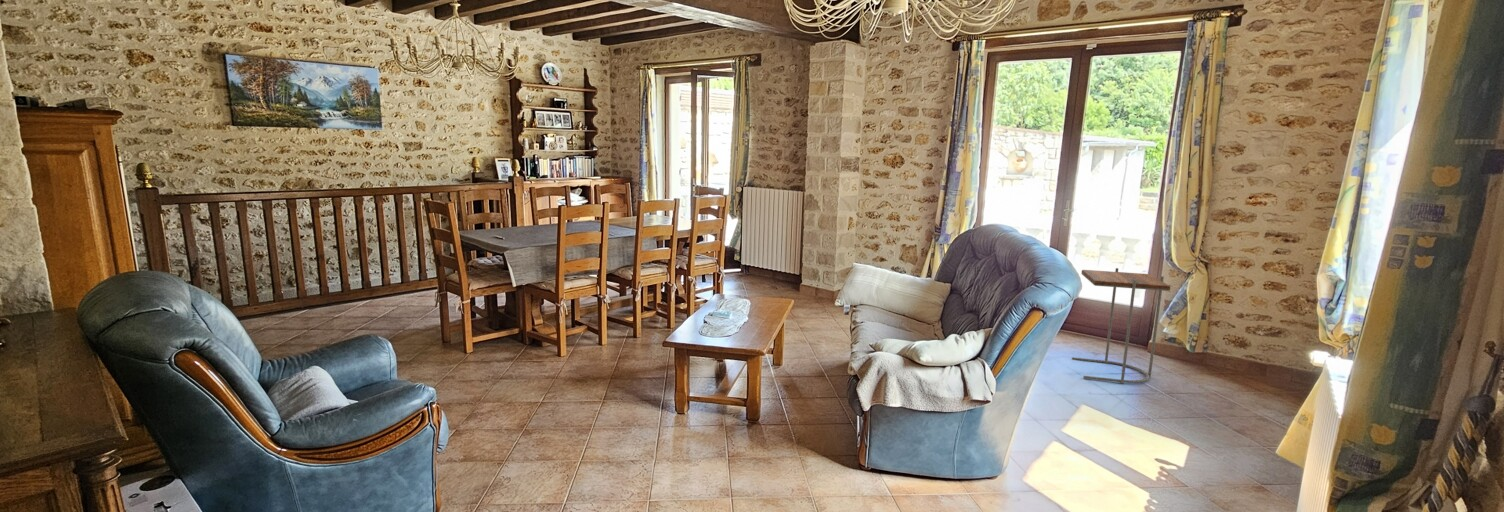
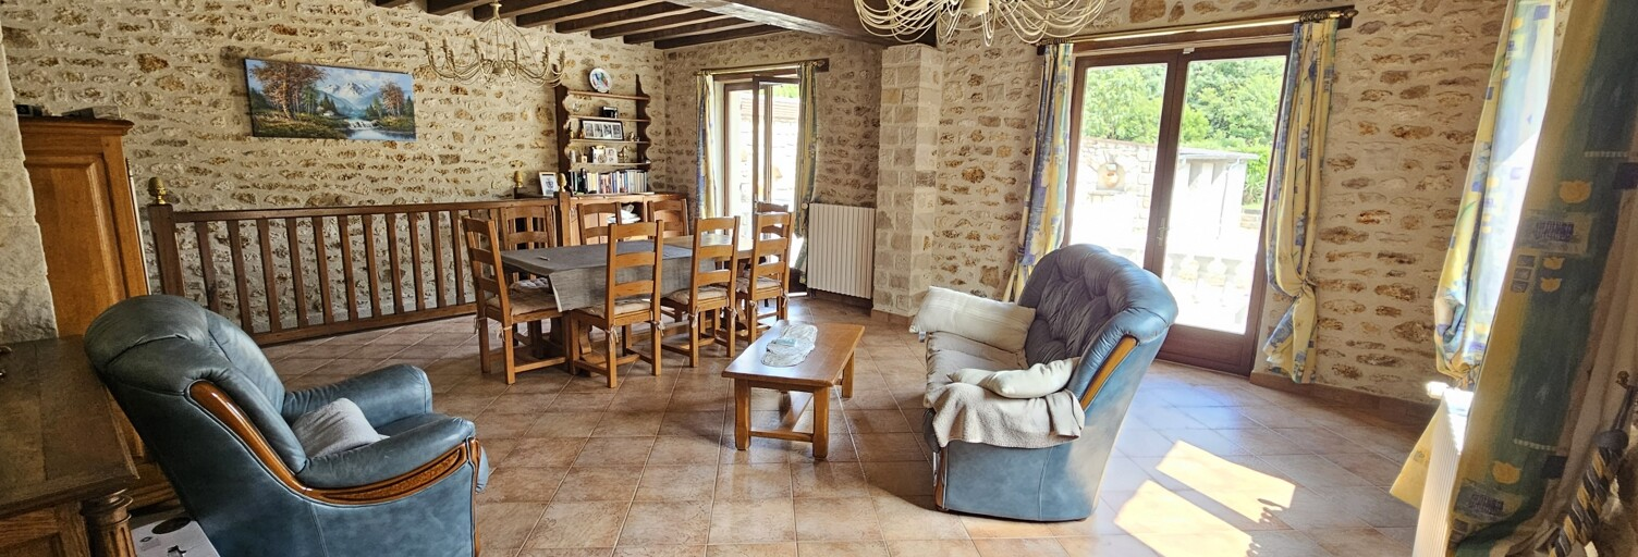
- side table [1071,267,1171,385]
